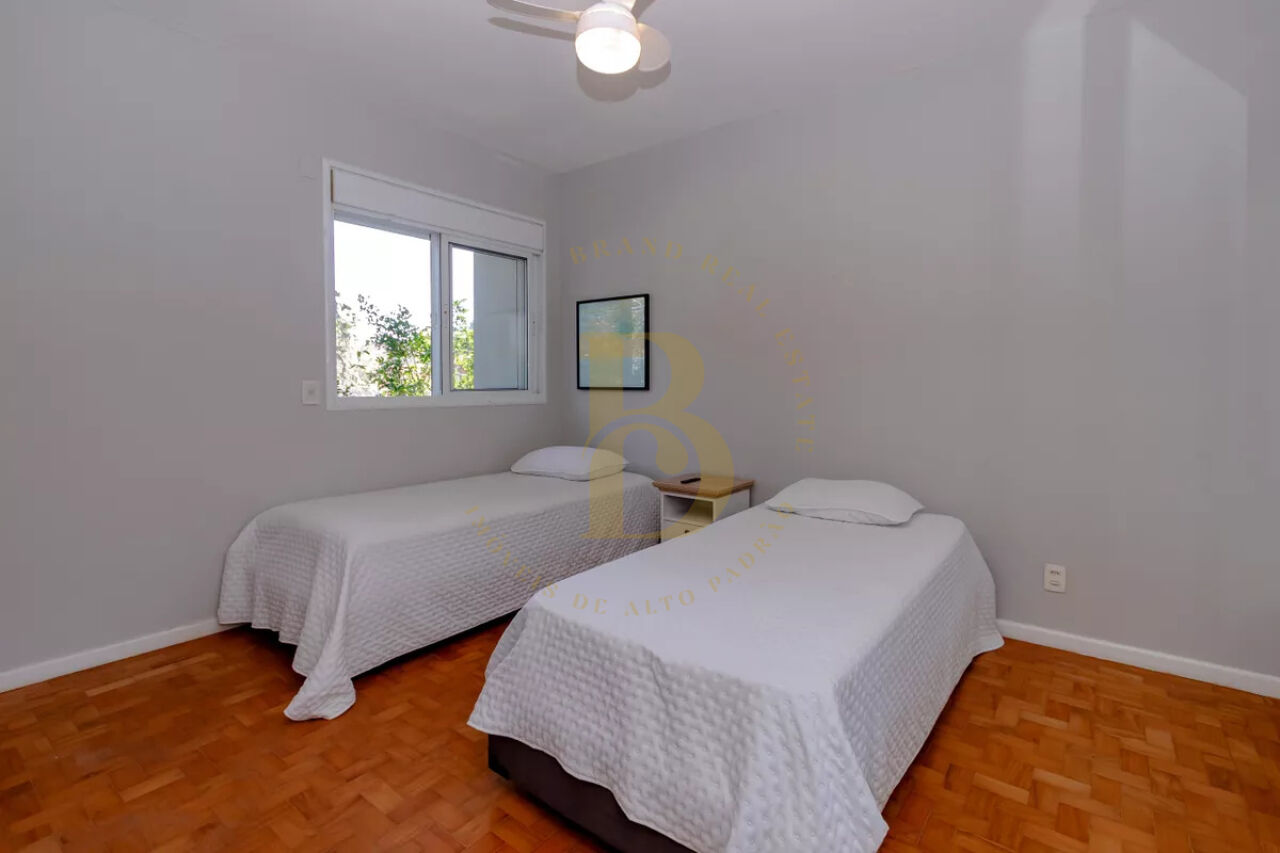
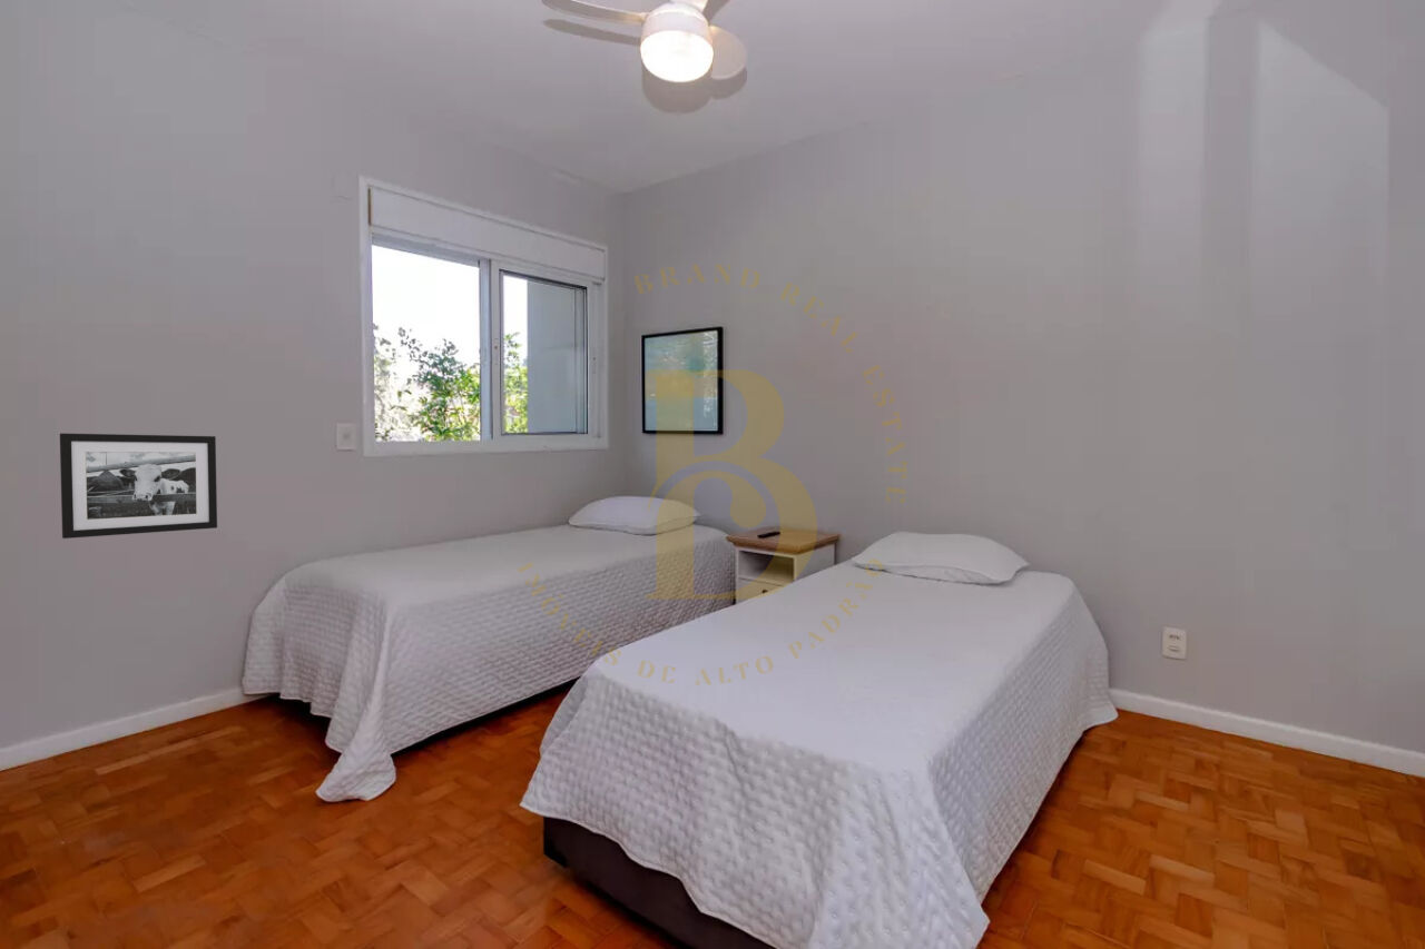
+ picture frame [59,433,218,540]
